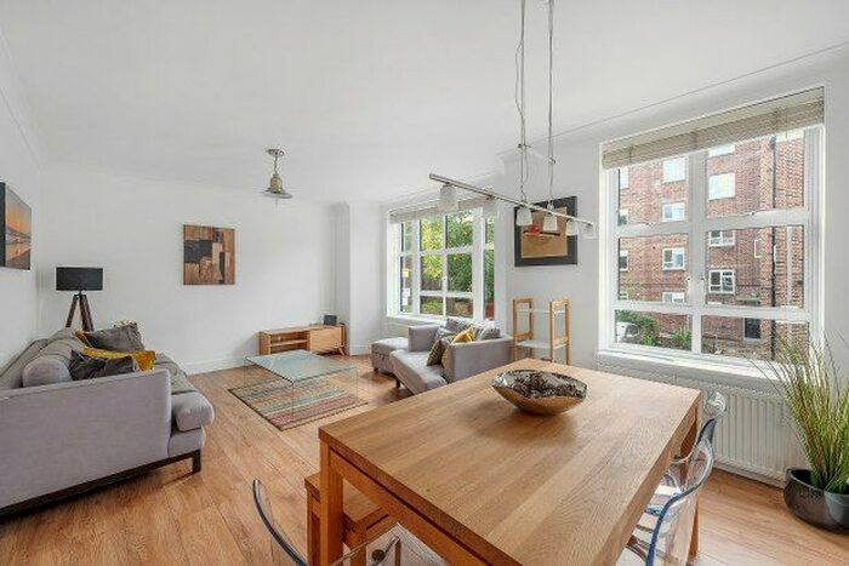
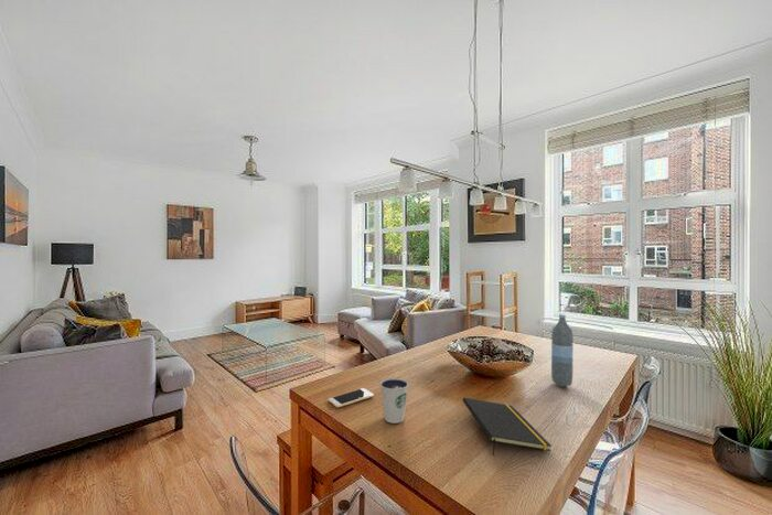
+ notepad [462,397,553,457]
+ dixie cup [379,377,409,425]
+ smartphone [328,387,375,409]
+ water bottle [550,312,575,388]
